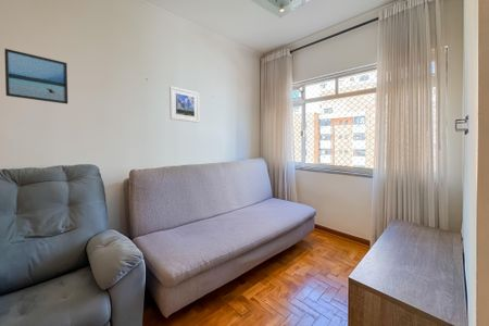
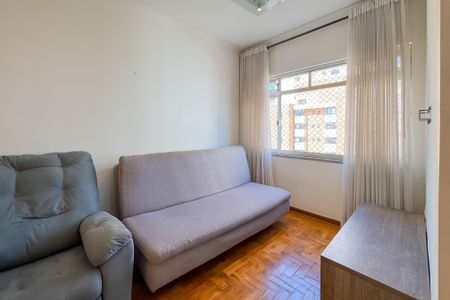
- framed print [3,48,68,105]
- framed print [168,85,200,124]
